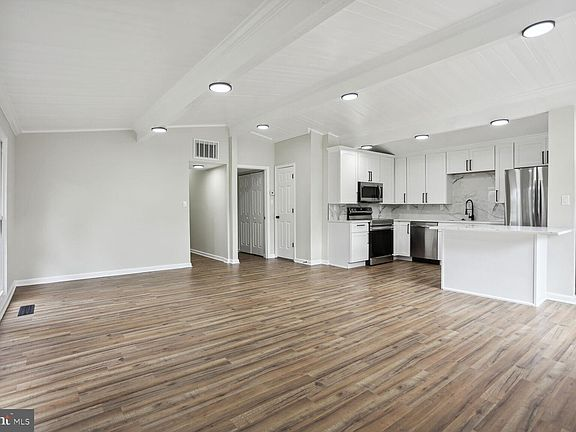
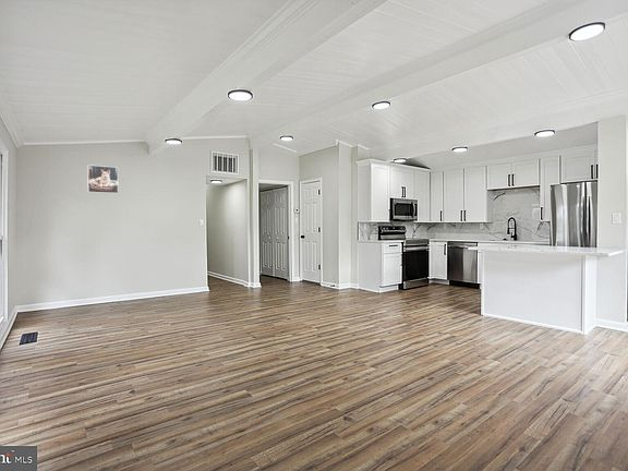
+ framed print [86,164,119,194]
